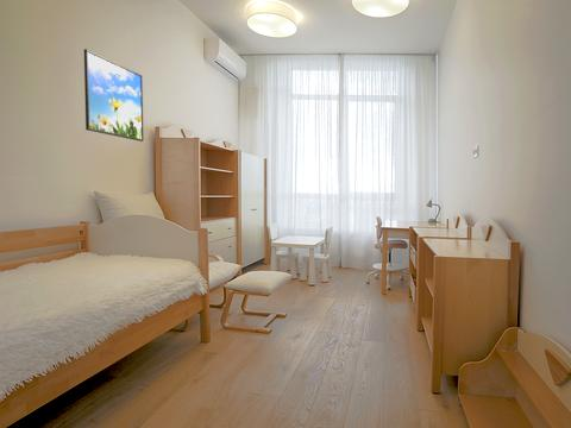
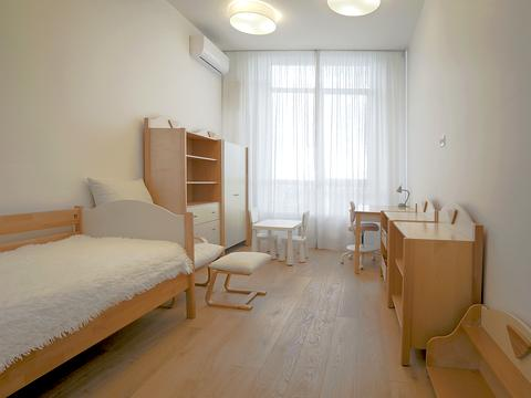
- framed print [83,48,145,143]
